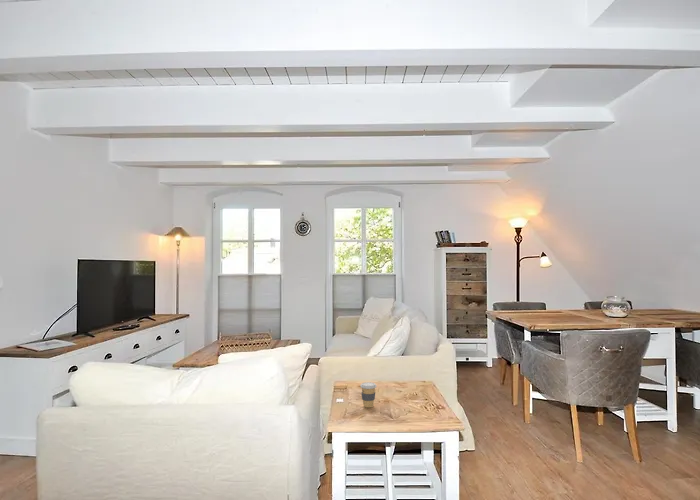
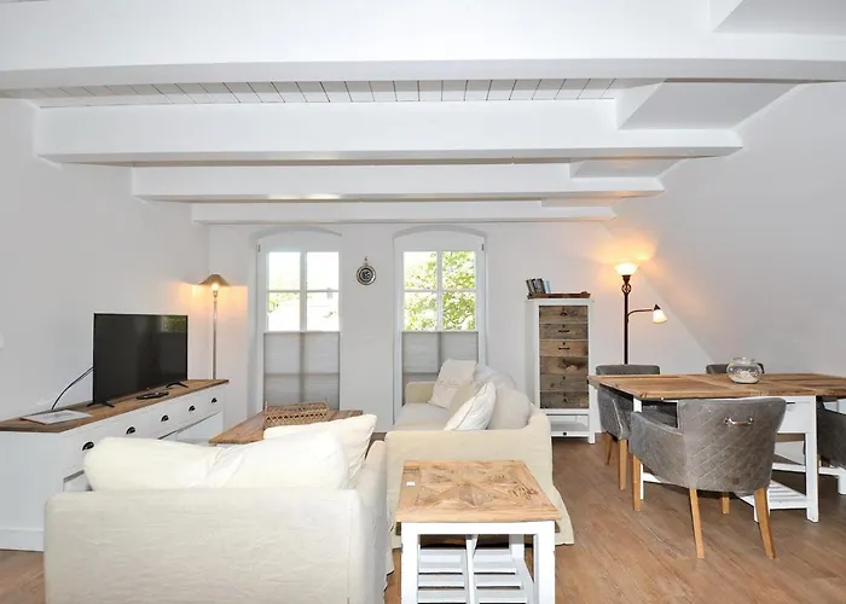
- coffee cup [359,381,377,408]
